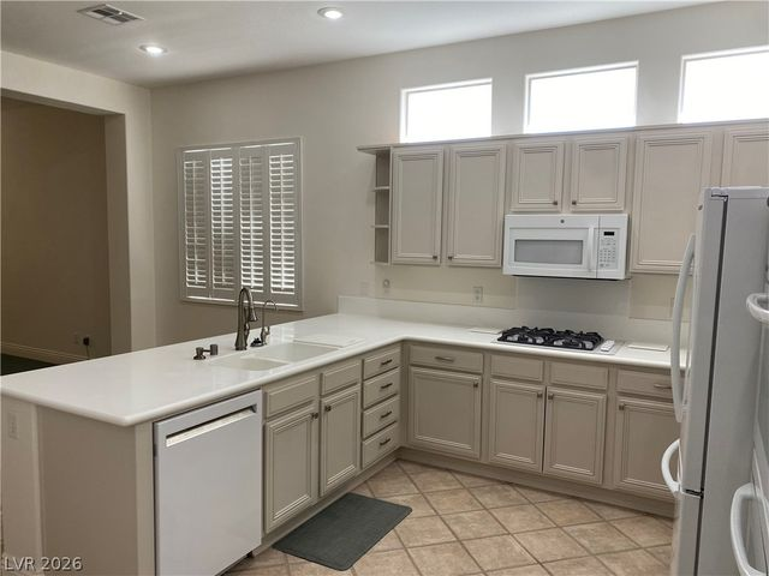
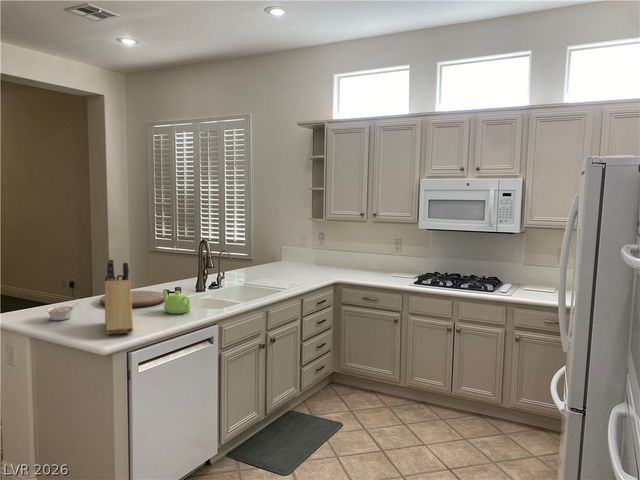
+ legume [45,302,79,321]
+ knife block [104,258,134,335]
+ cutting board [99,290,164,309]
+ teapot [161,289,192,315]
